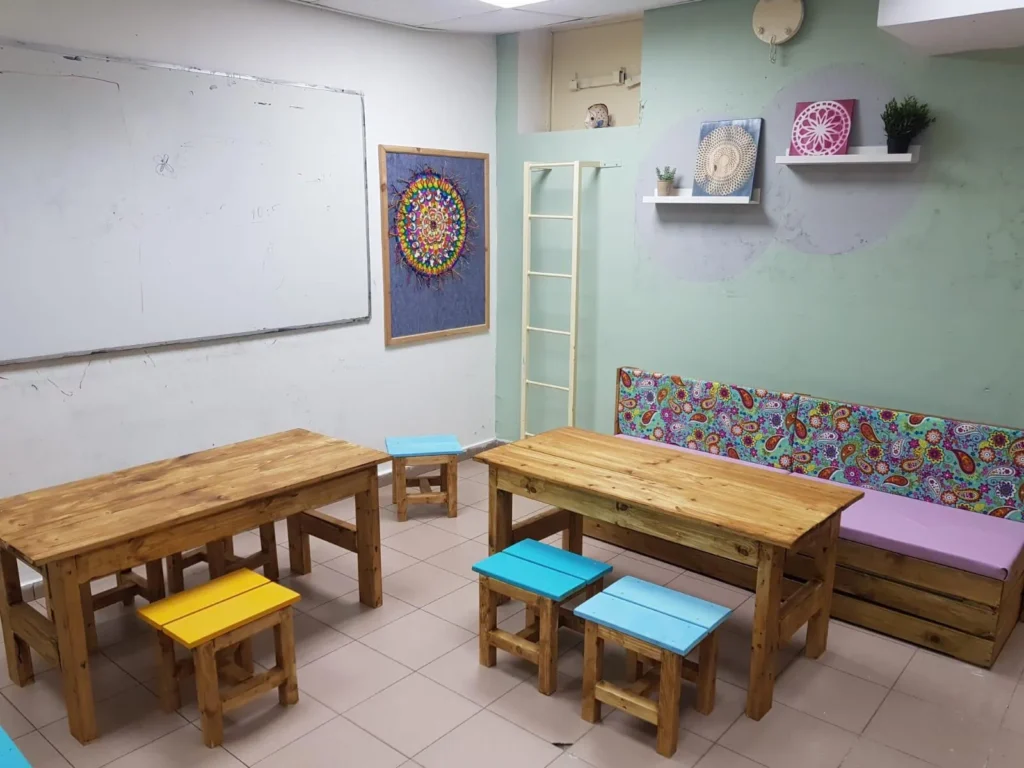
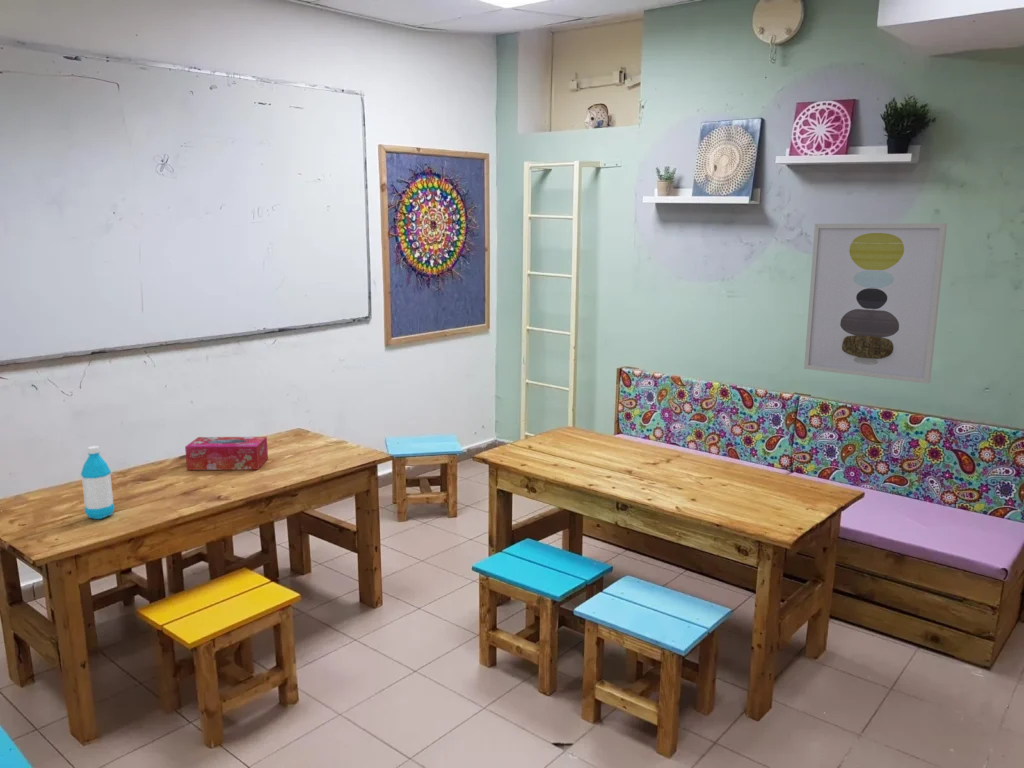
+ water bottle [80,445,115,520]
+ wall art [803,222,948,384]
+ tissue box [184,436,269,471]
